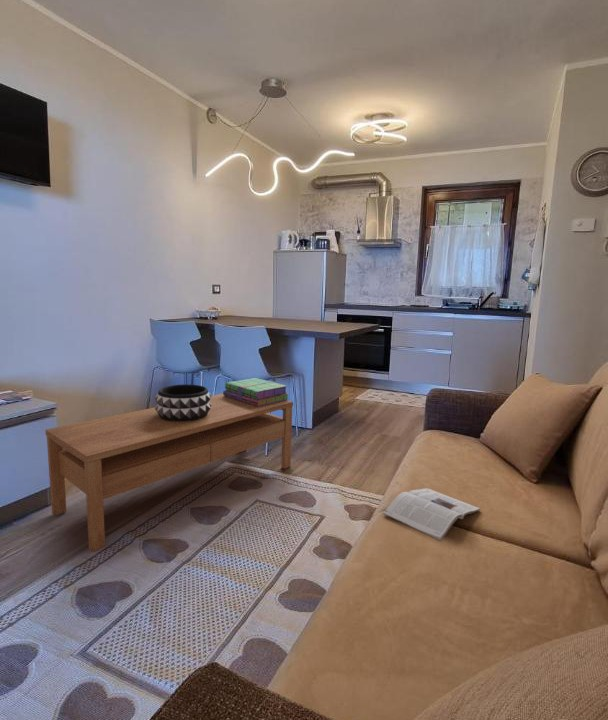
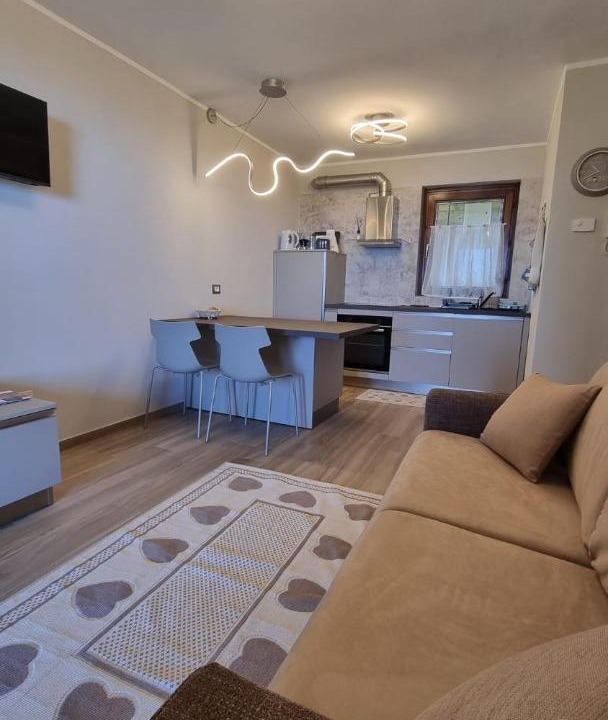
- stack of books [222,377,290,407]
- coffee table [44,393,294,553]
- decorative bowl [154,383,212,422]
- magazine [382,487,481,542]
